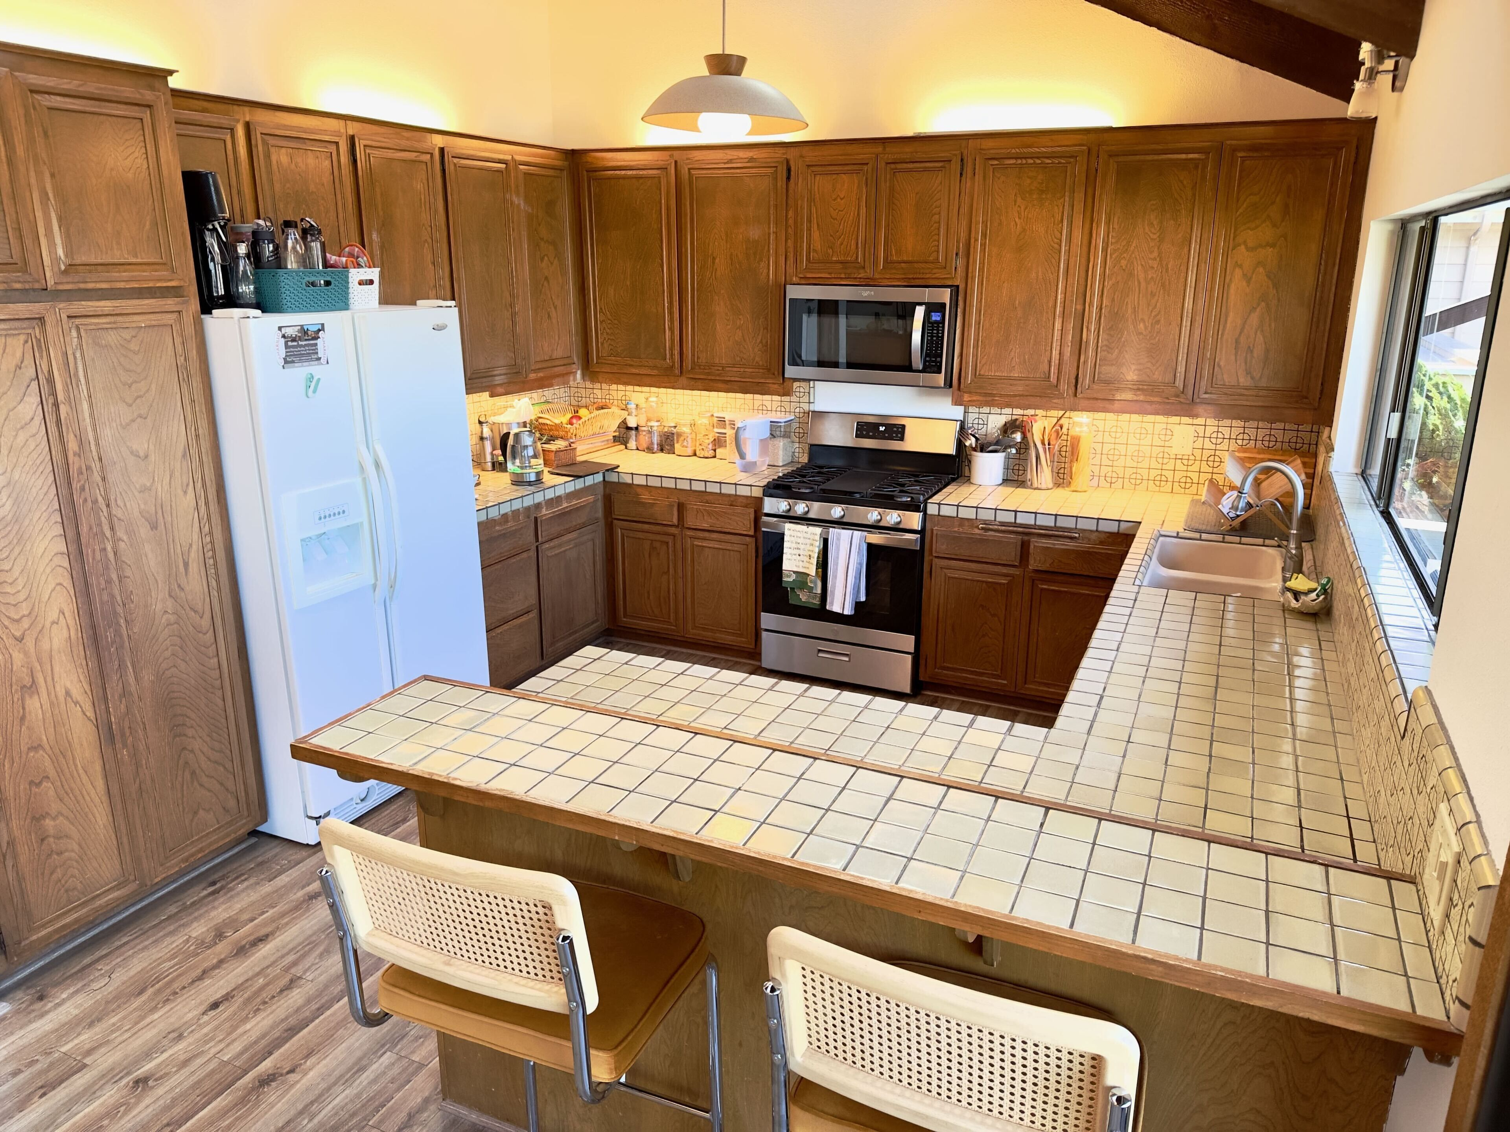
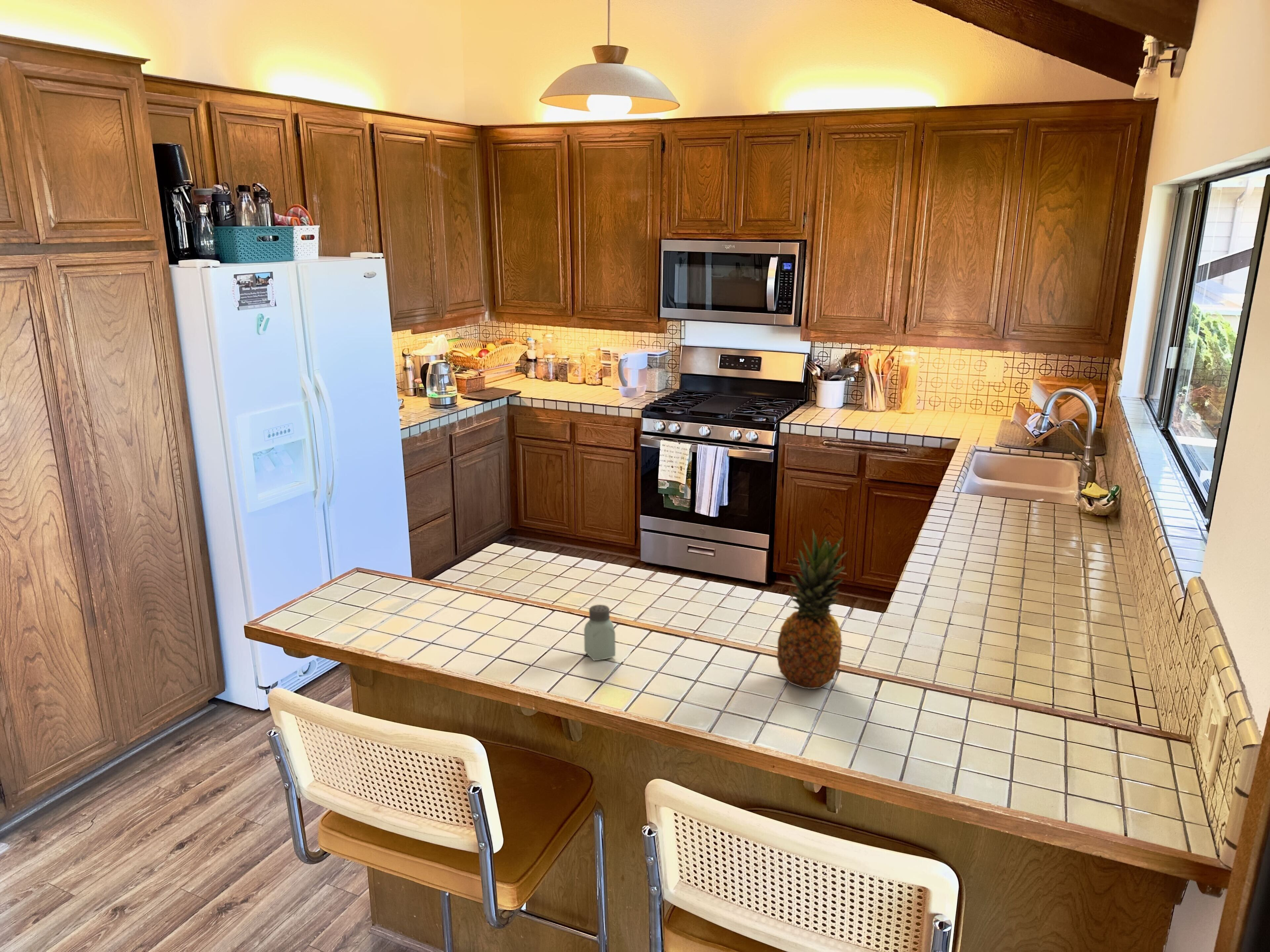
+ saltshaker [584,604,616,661]
+ fruit [777,528,849,689]
